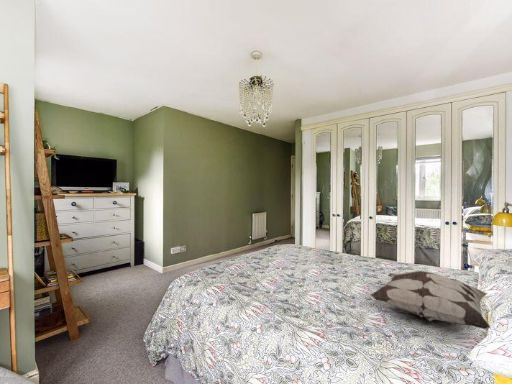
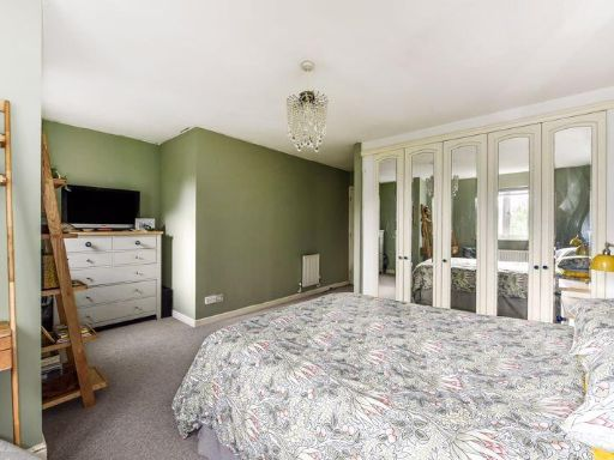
- decorative pillow [369,270,491,330]
